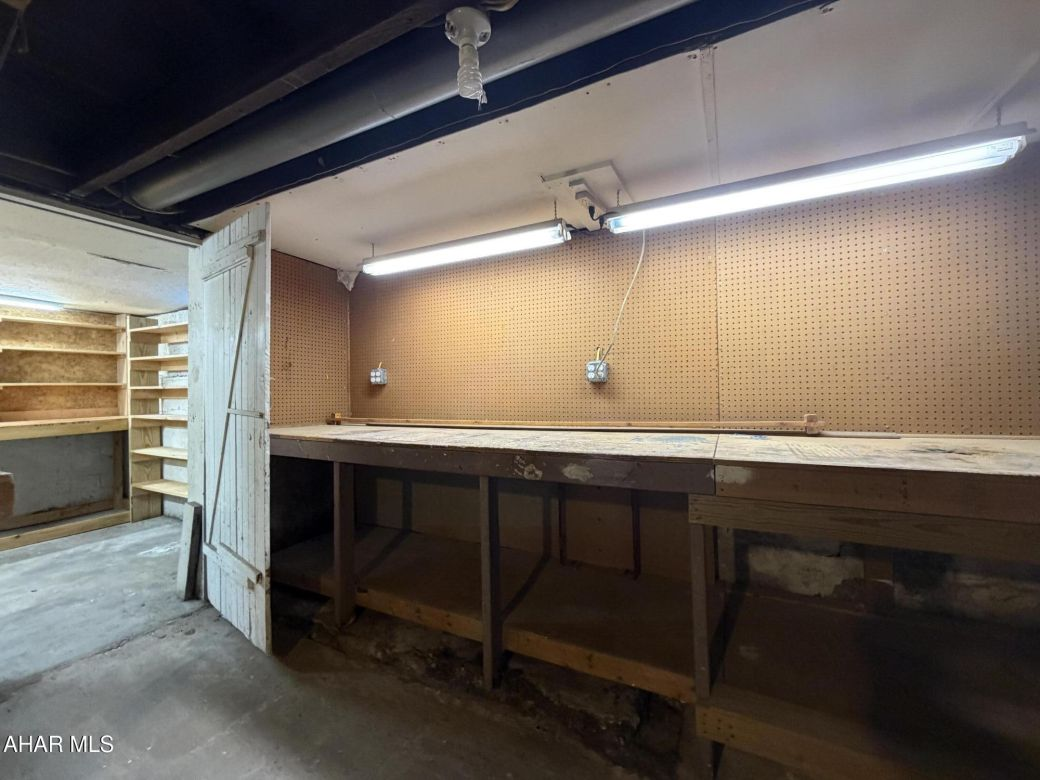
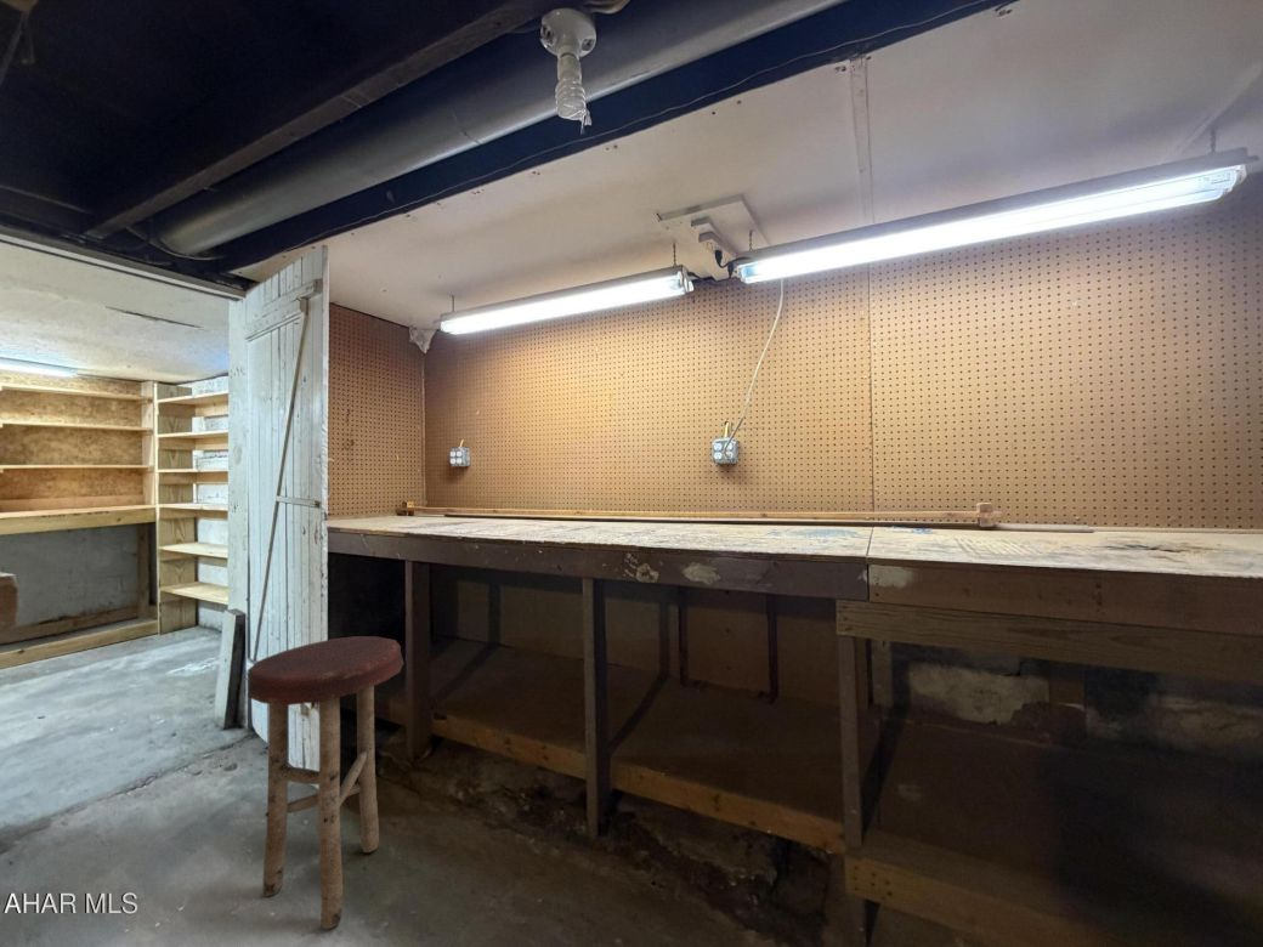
+ stool [247,635,404,930]
